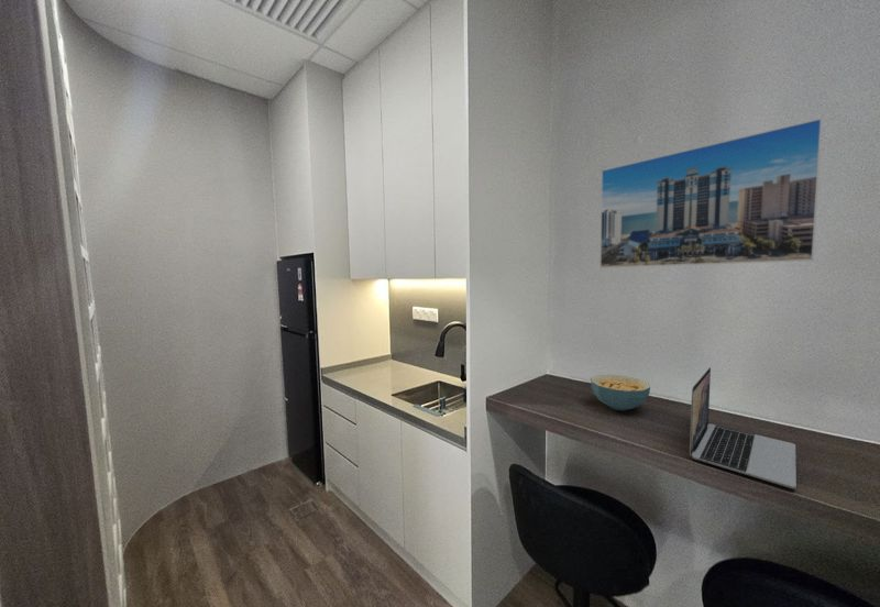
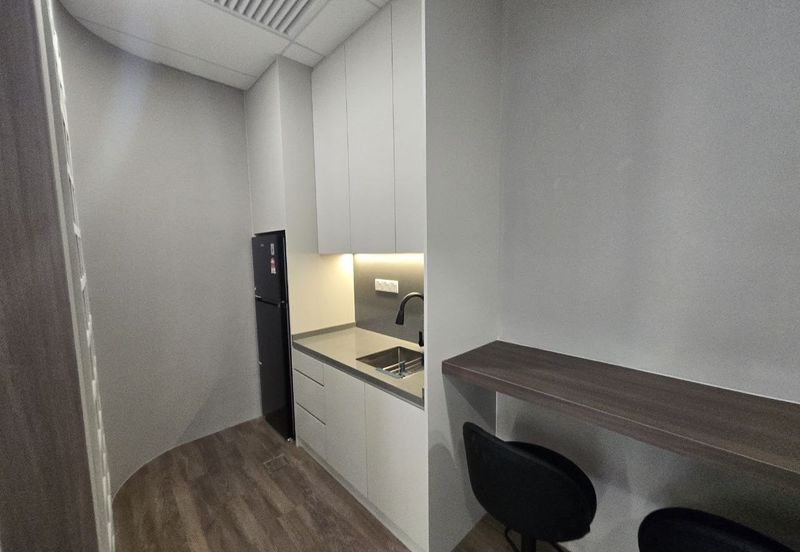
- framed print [598,117,824,269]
- cereal bowl [590,374,651,411]
- laptop [689,366,798,489]
